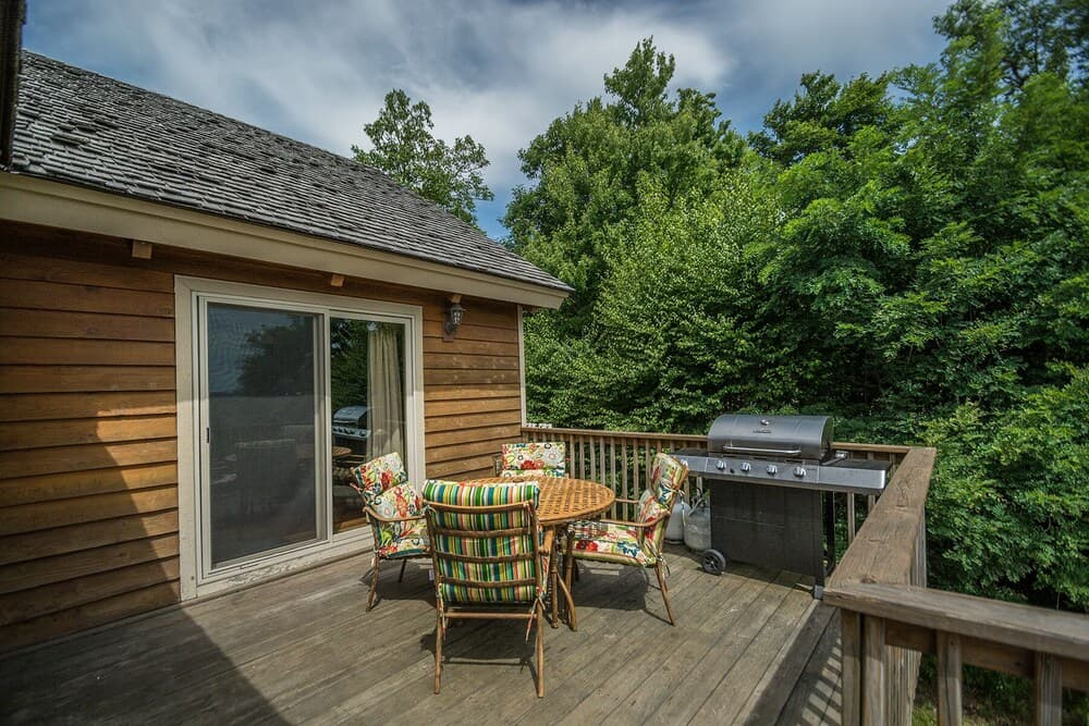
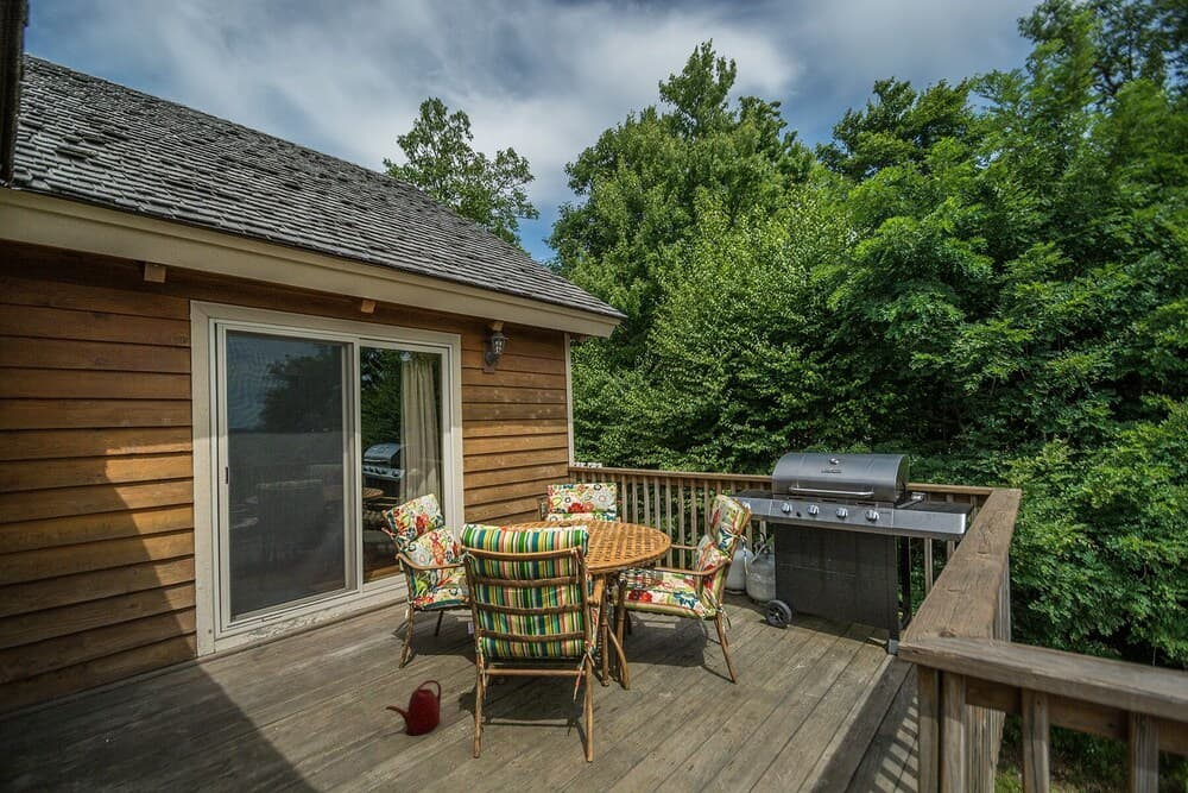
+ watering can [384,679,442,736]
